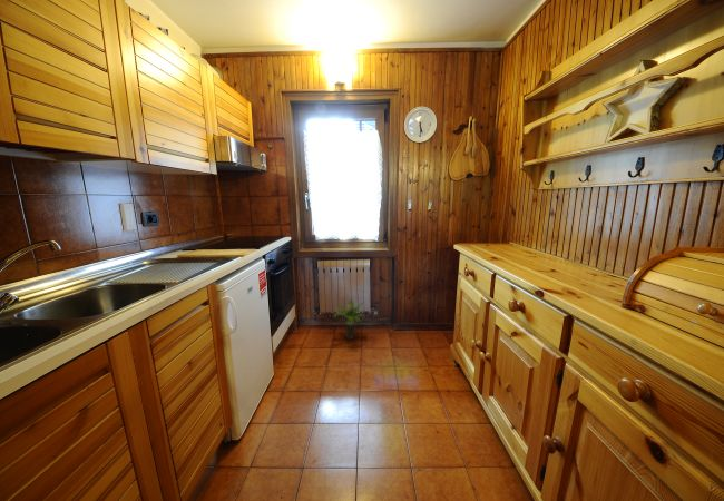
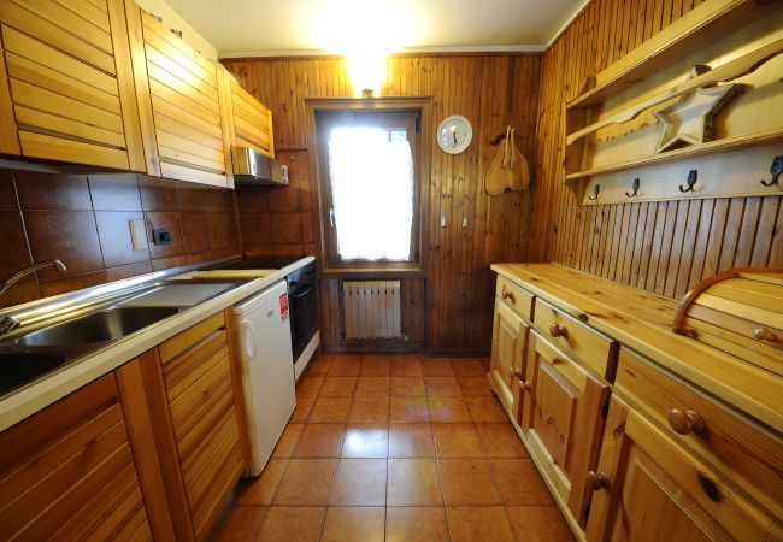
- potted plant [332,298,365,341]
